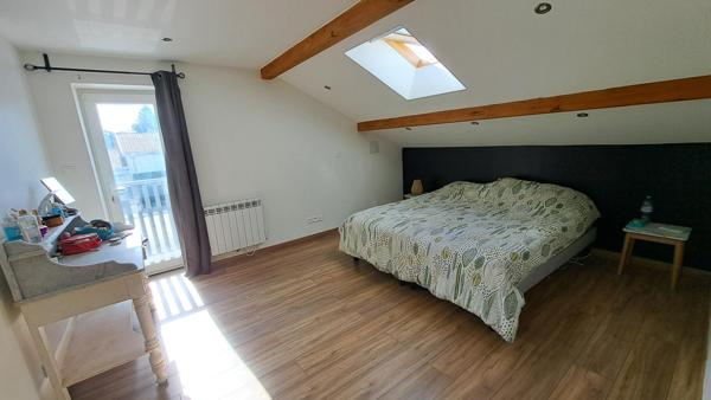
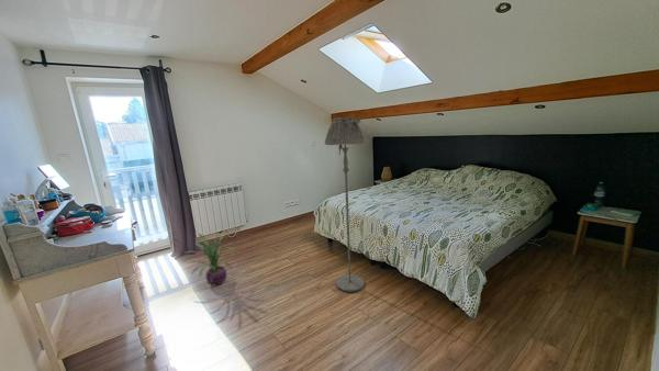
+ decorative plant [177,229,239,286]
+ floor lamp [324,116,366,293]
